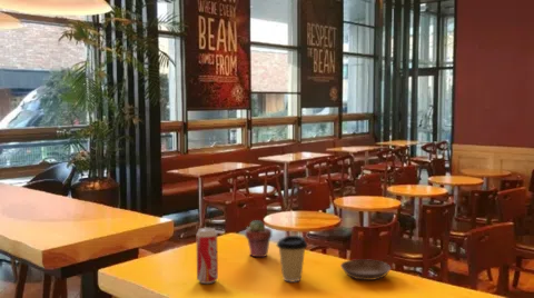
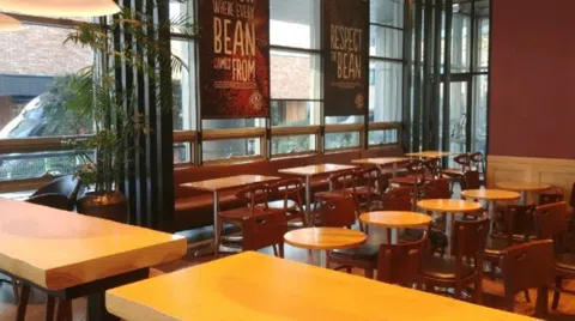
- potted succulent [244,219,273,258]
- coffee cup [276,235,308,282]
- saucer [339,258,392,281]
- beverage can [195,227,219,285]
